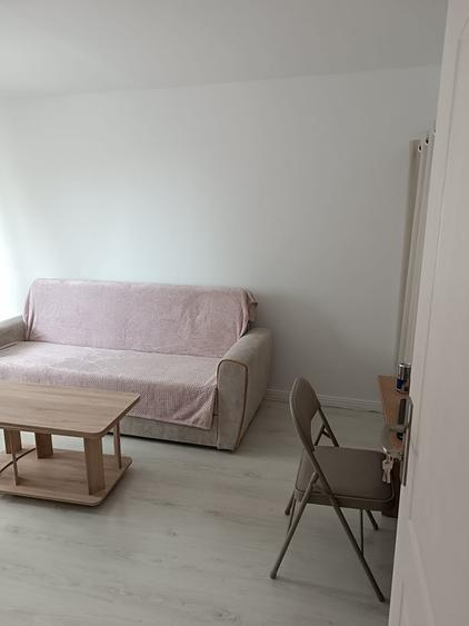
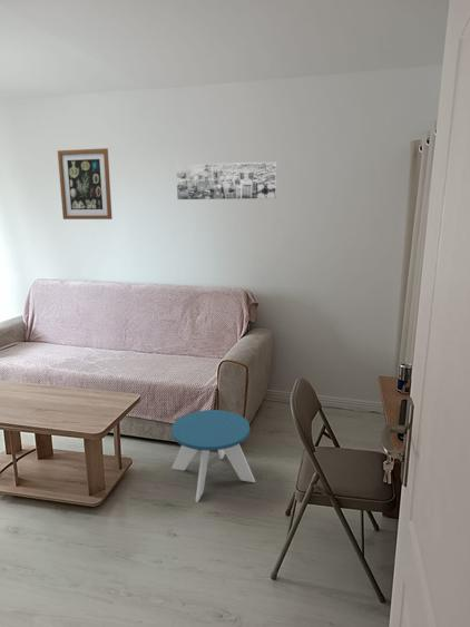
+ wall art [176,160,277,200]
+ side table [170,409,256,503]
+ wall art [57,147,114,221]
